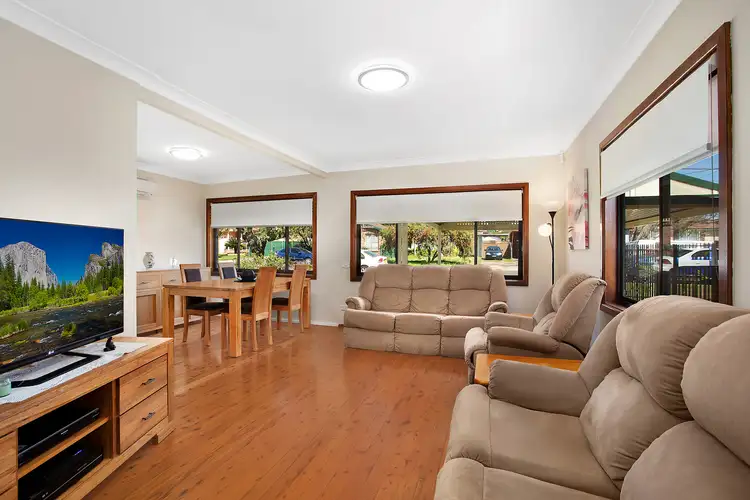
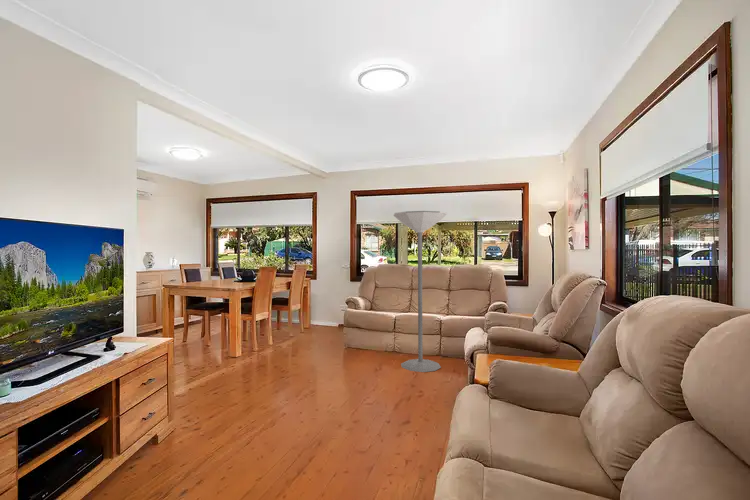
+ floor lamp [393,210,448,373]
